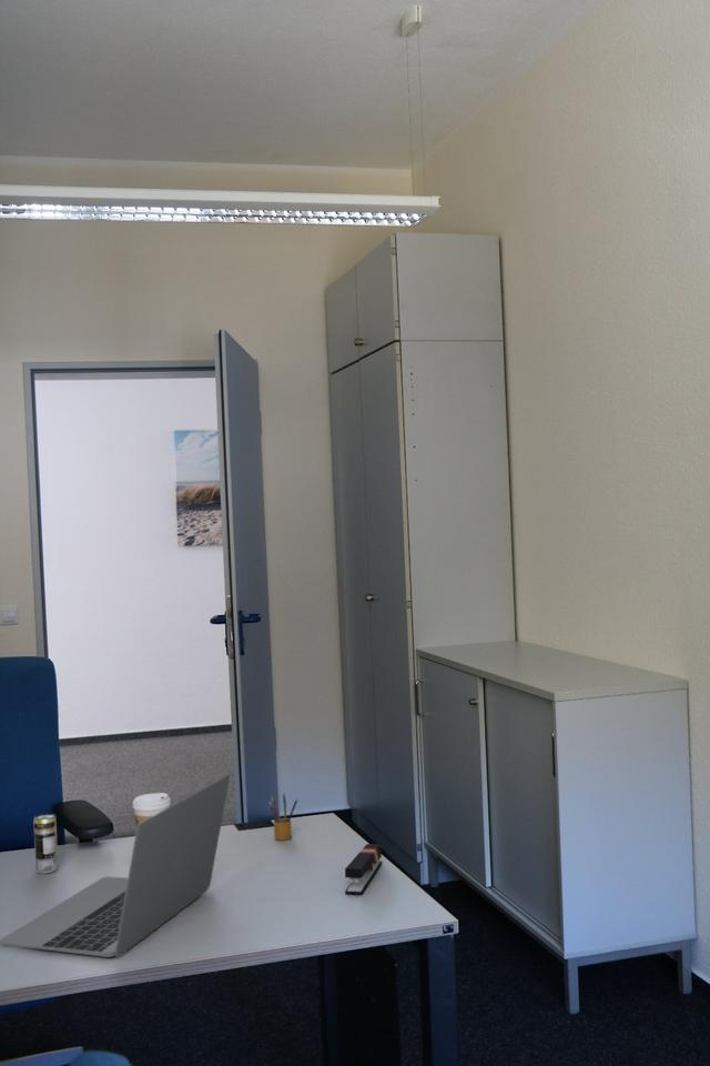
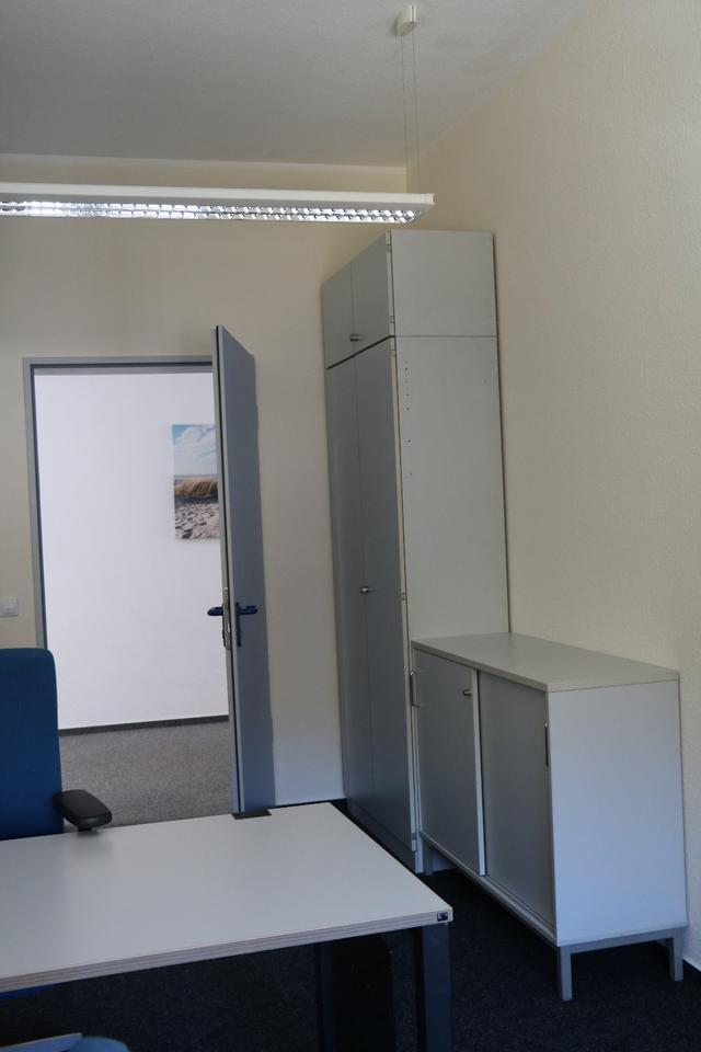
- stapler [344,843,384,896]
- pencil box [268,792,298,842]
- beverage can [32,812,59,874]
- coffee cup [132,792,172,828]
- laptop [0,774,231,958]
